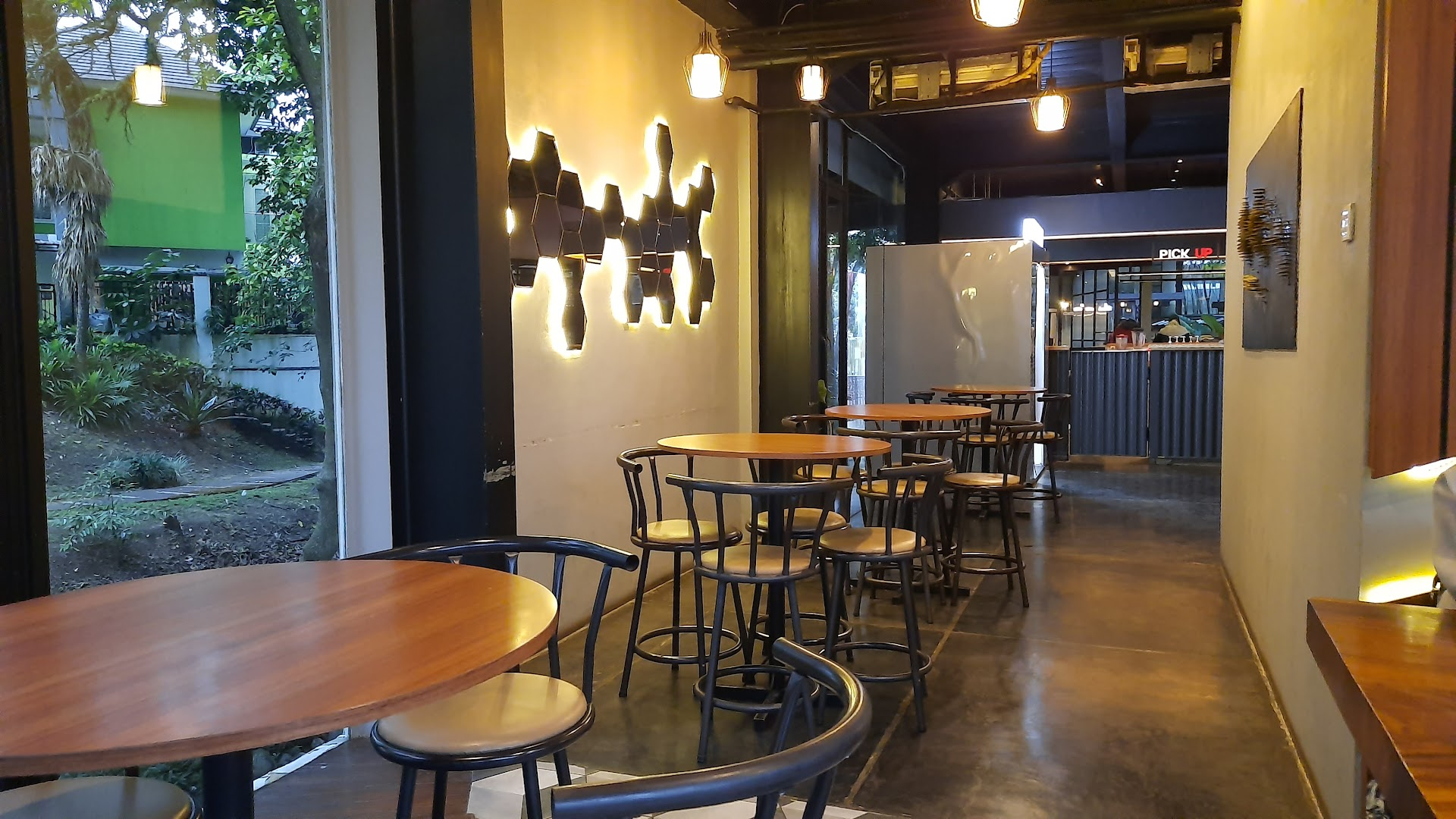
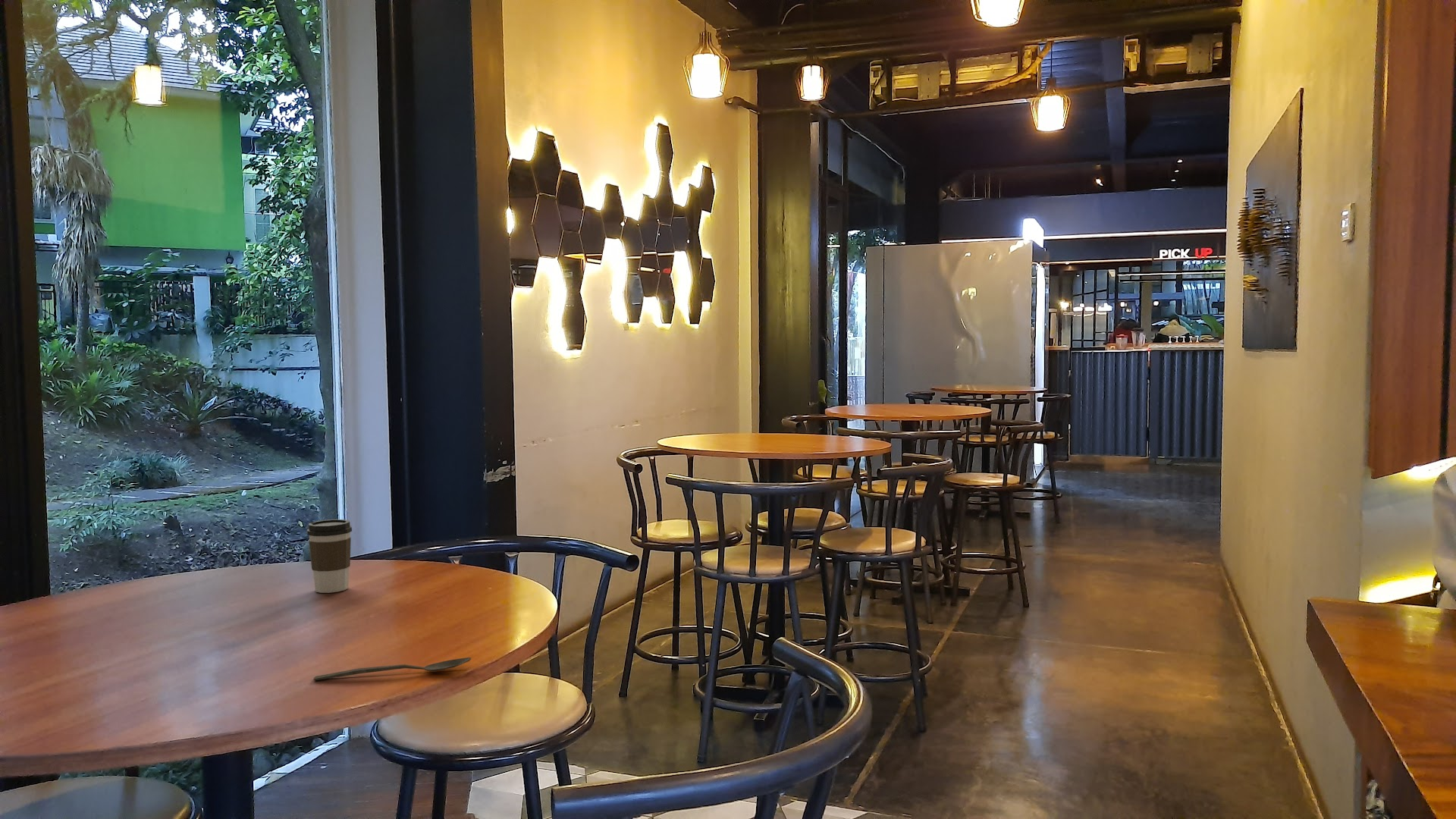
+ spoon [313,657,472,681]
+ coffee cup [306,519,353,594]
